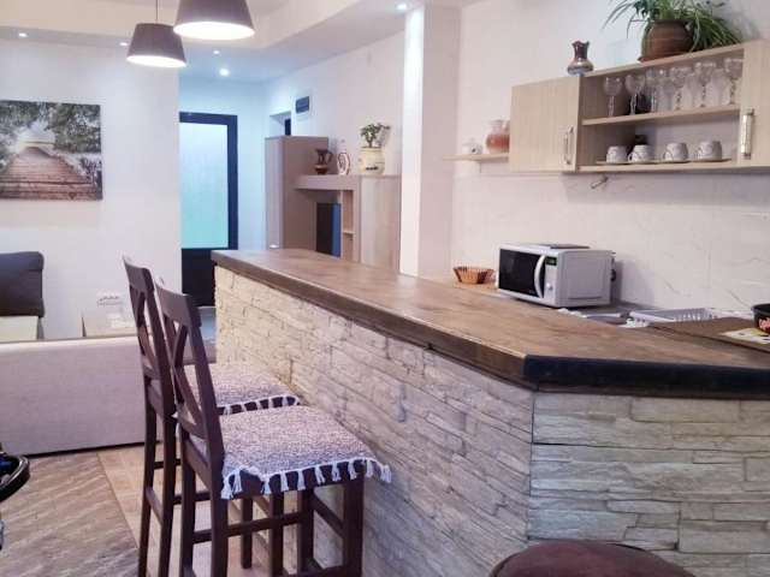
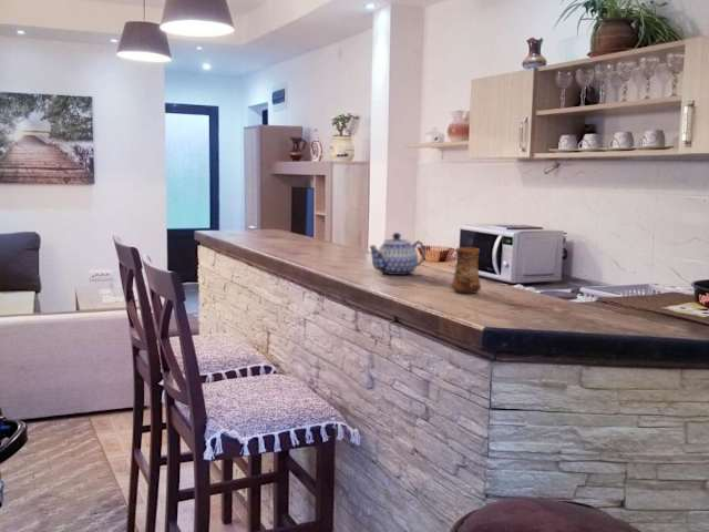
+ cup [450,246,482,295]
+ teapot [368,232,427,276]
